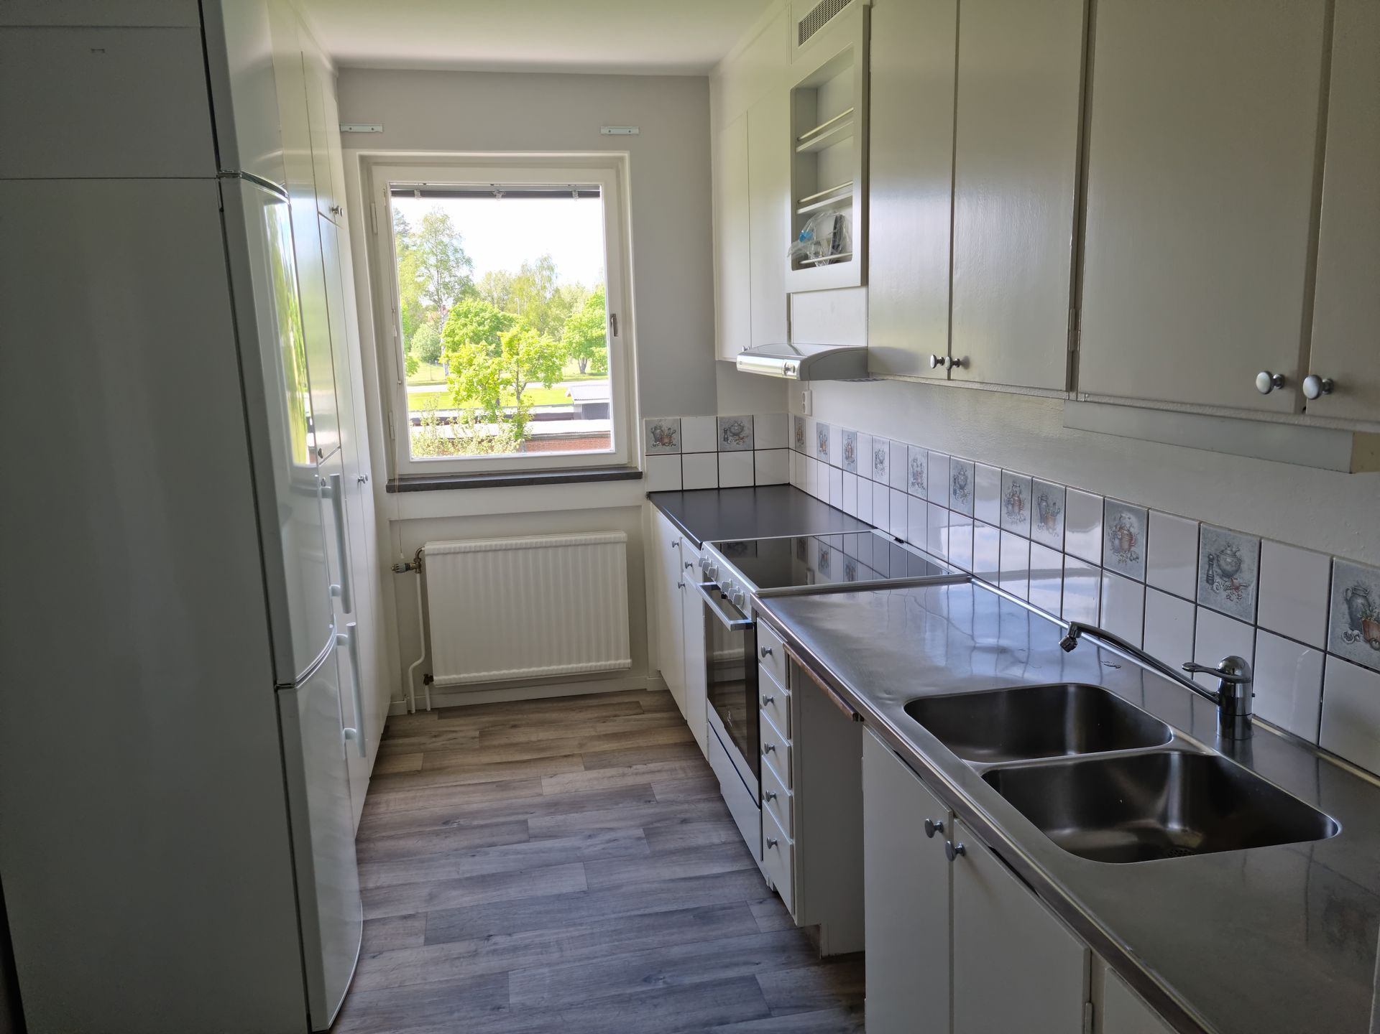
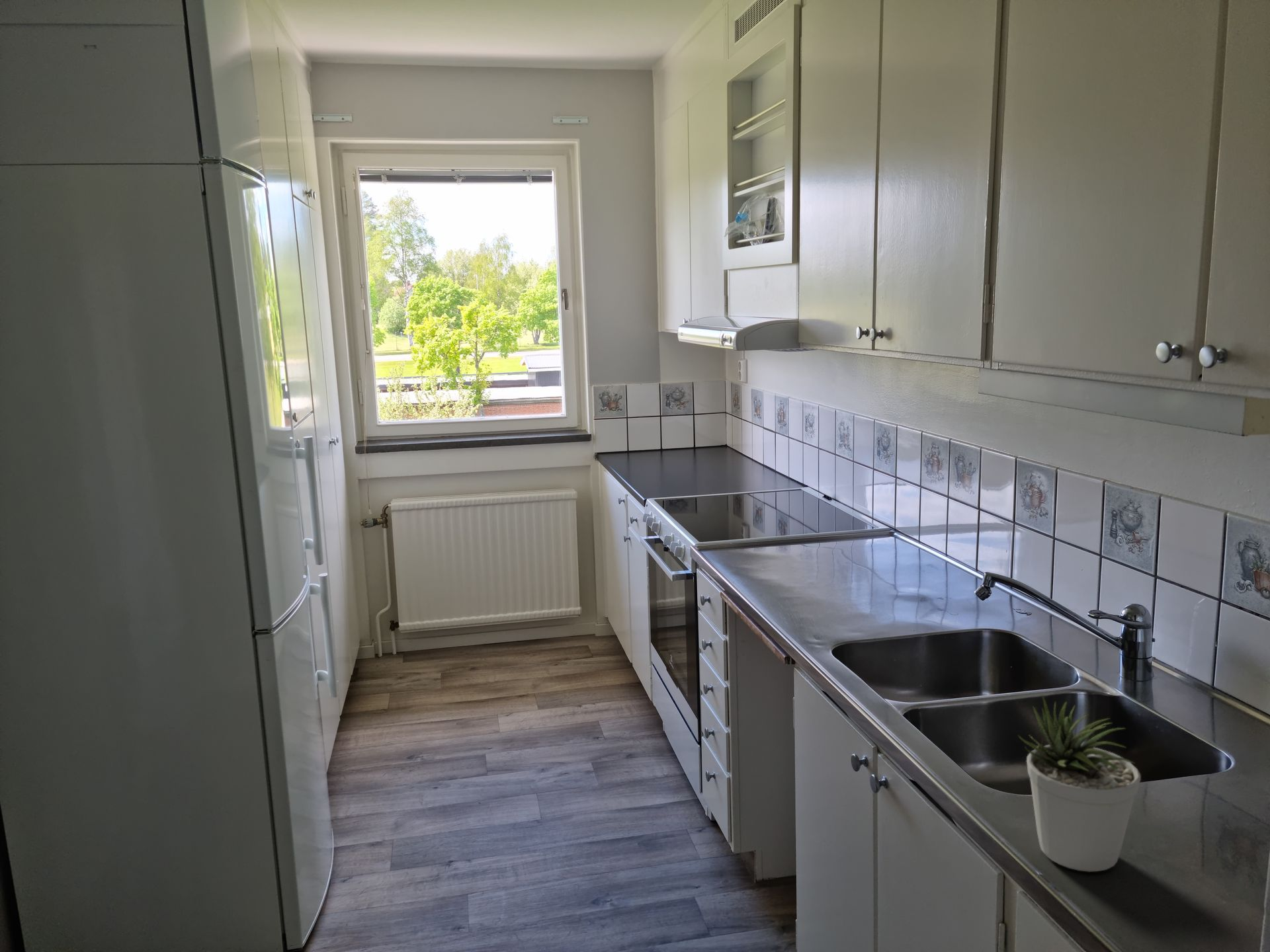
+ potted plant [1017,694,1142,873]
